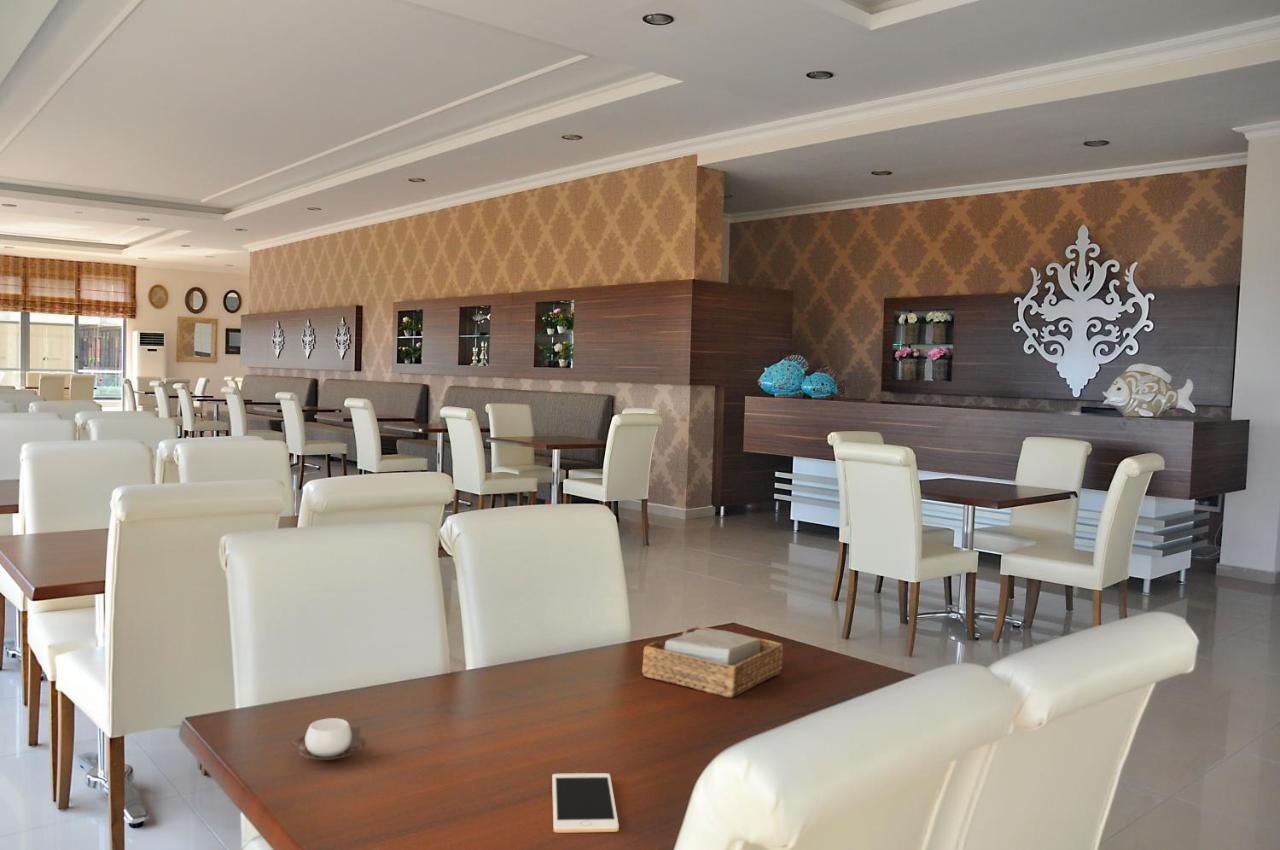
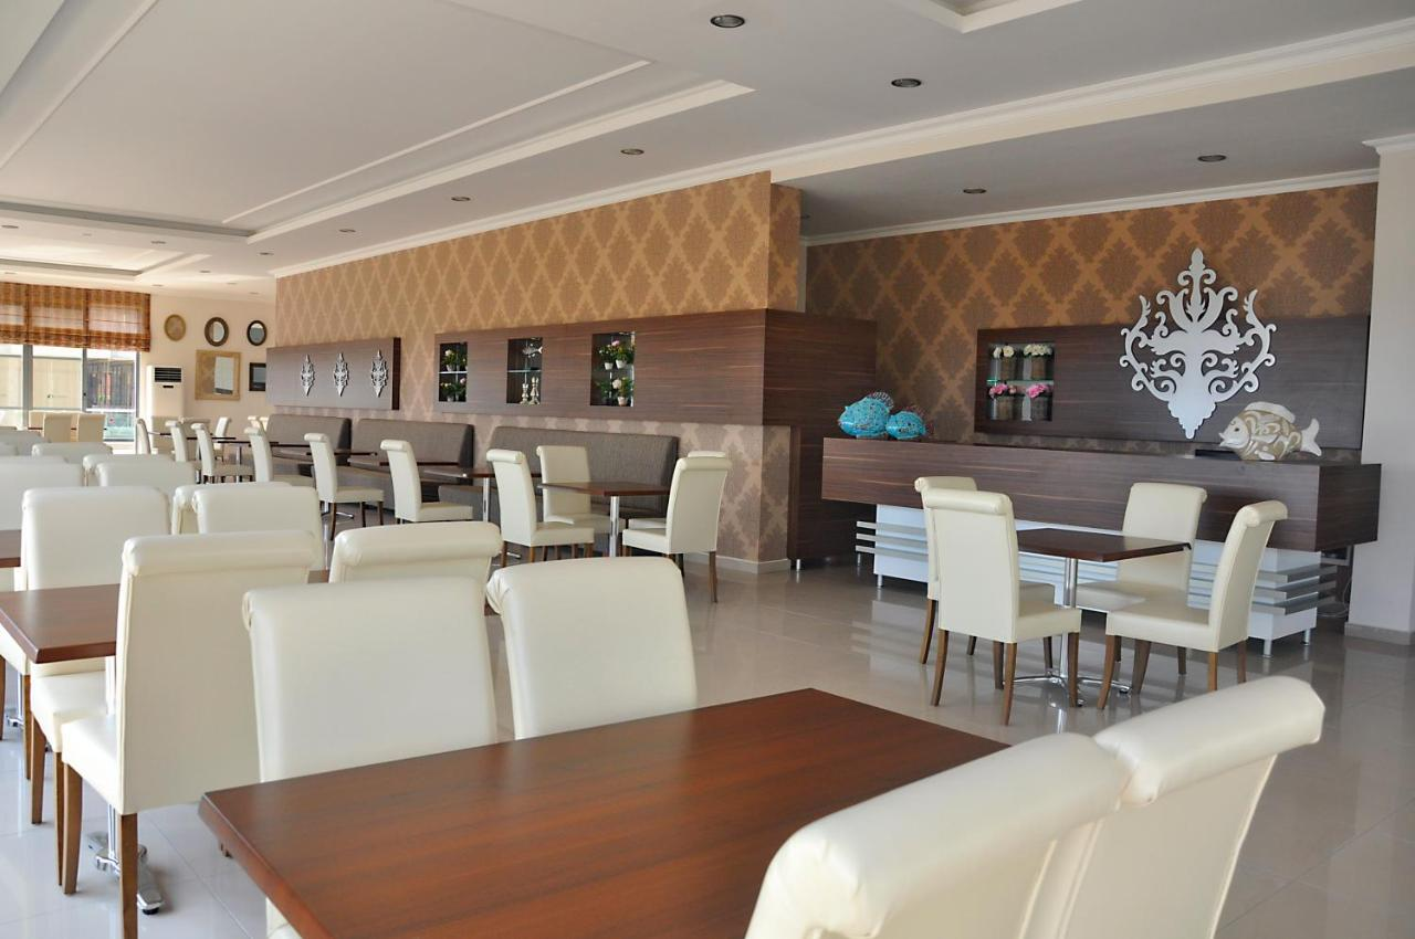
- cup [291,717,367,761]
- napkin holder [641,625,784,699]
- cell phone [551,772,620,834]
